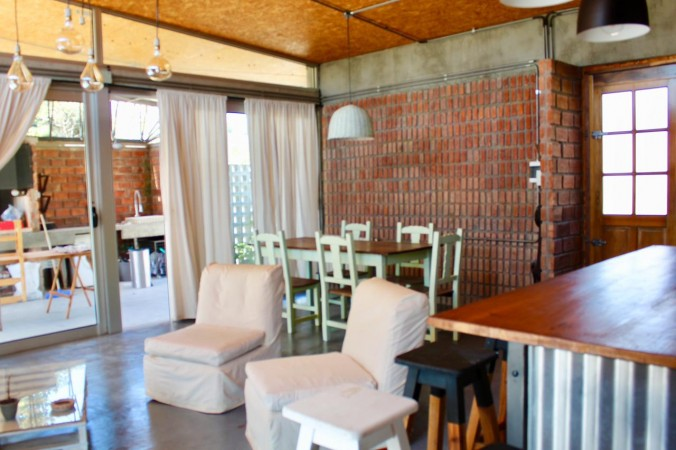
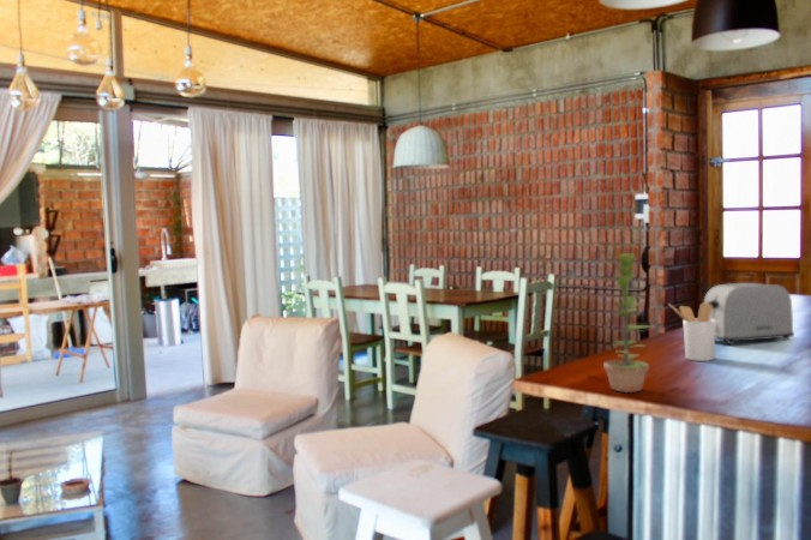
+ toaster [703,282,795,346]
+ plant [602,252,654,394]
+ utensil holder [667,301,716,362]
